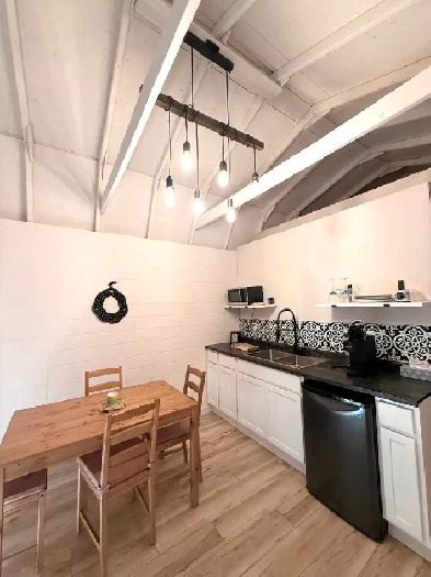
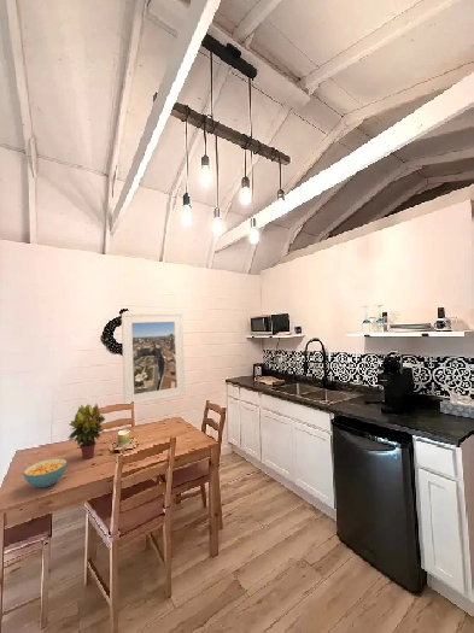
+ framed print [121,312,187,405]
+ cereal bowl [23,457,68,488]
+ potted plant [66,403,106,461]
